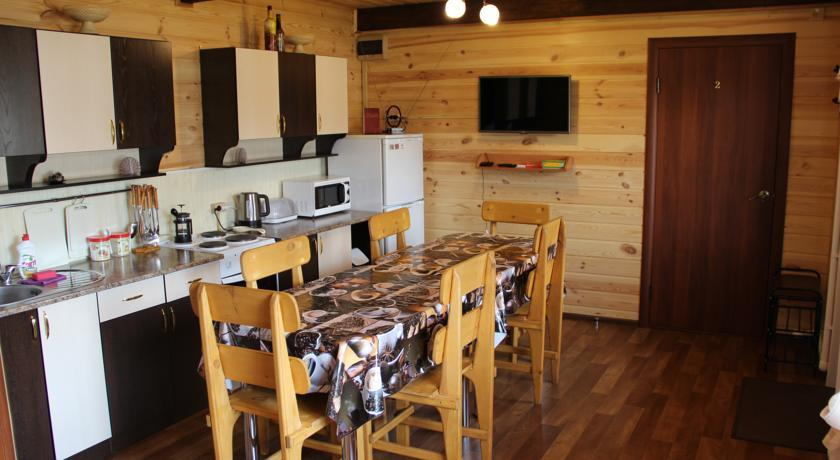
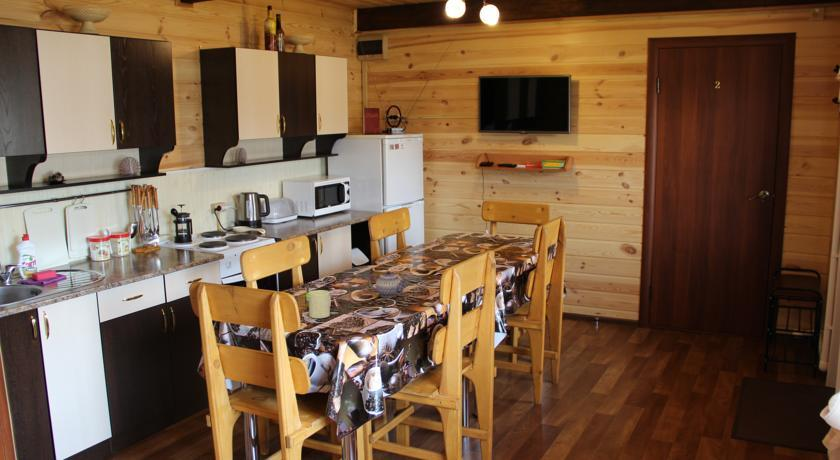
+ teapot [368,270,409,298]
+ mug [304,285,332,319]
